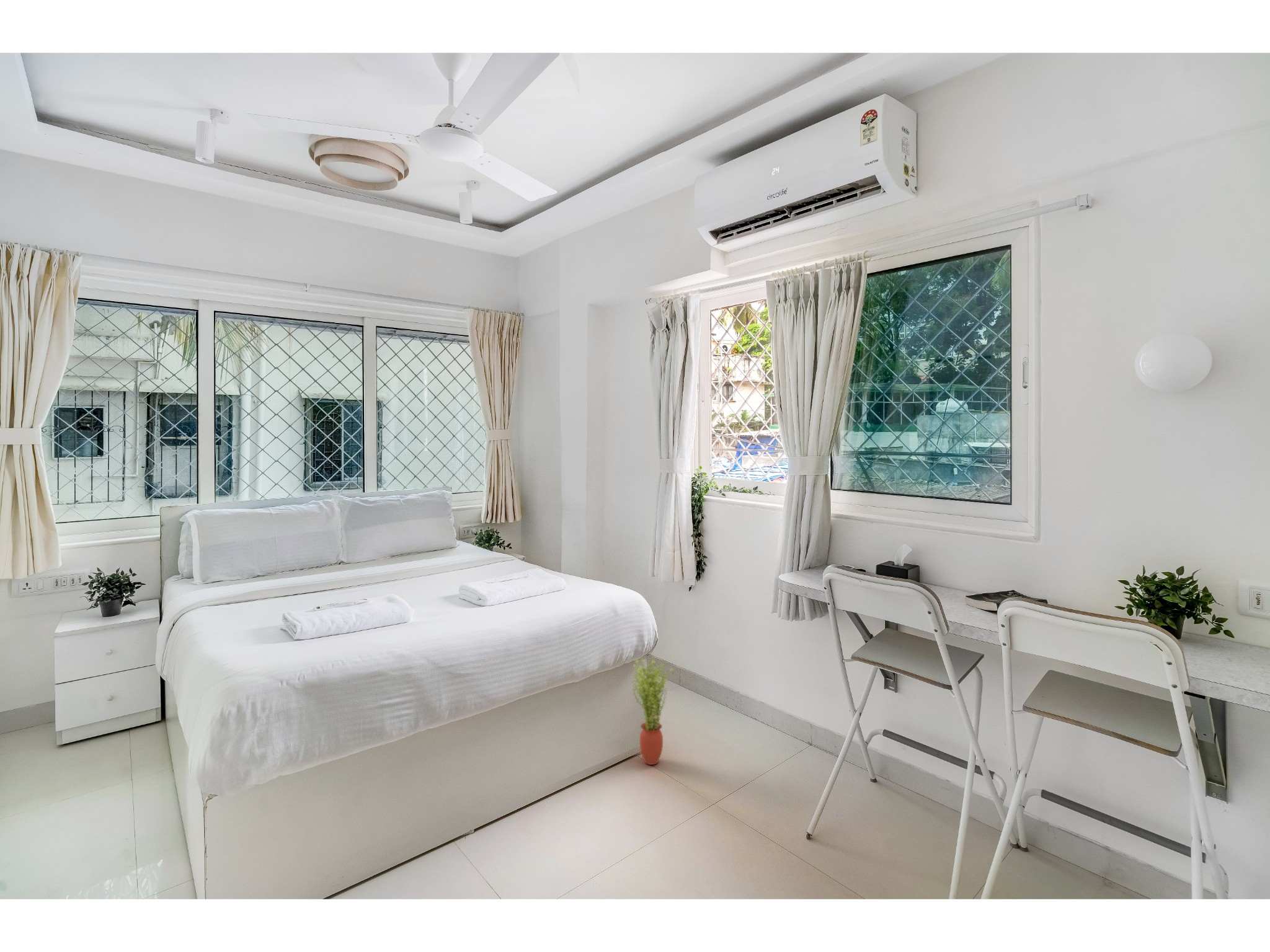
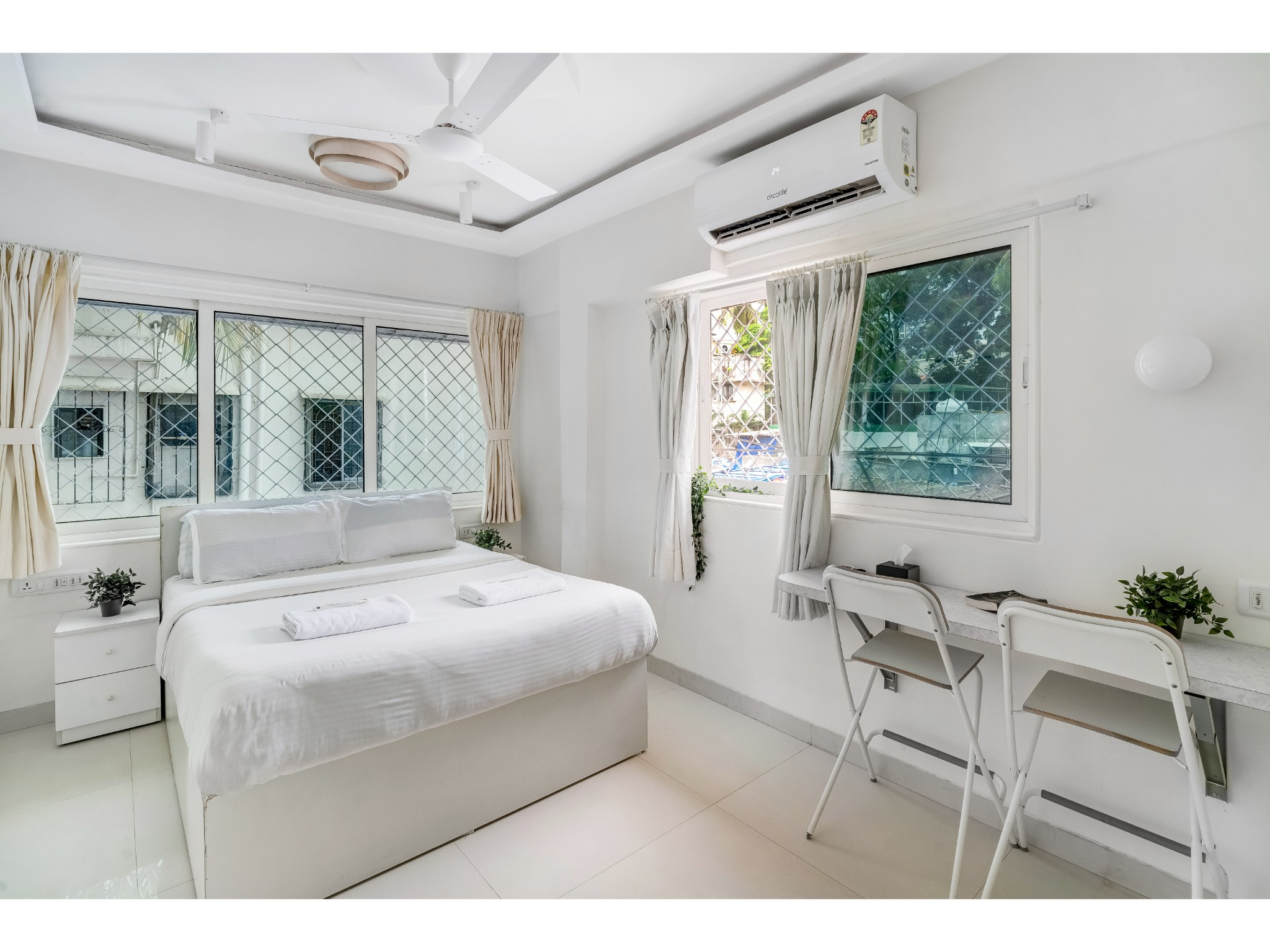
- potted plant [631,655,674,765]
